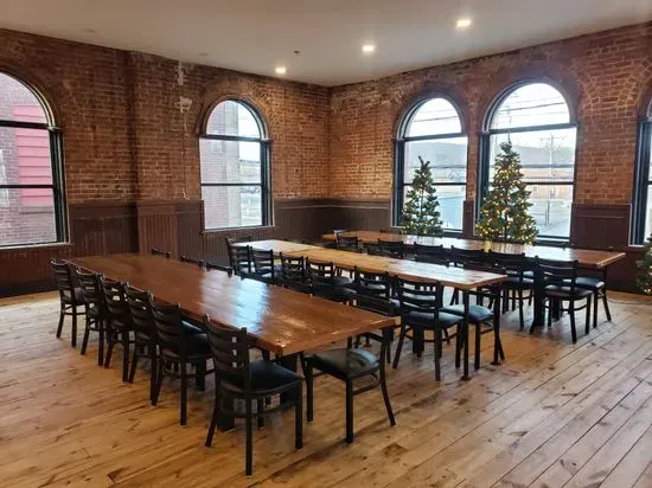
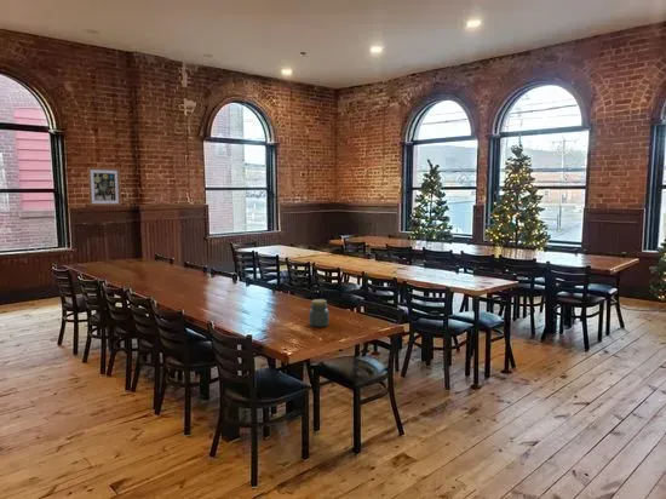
+ wall art [86,166,122,207]
+ jar [308,298,331,328]
